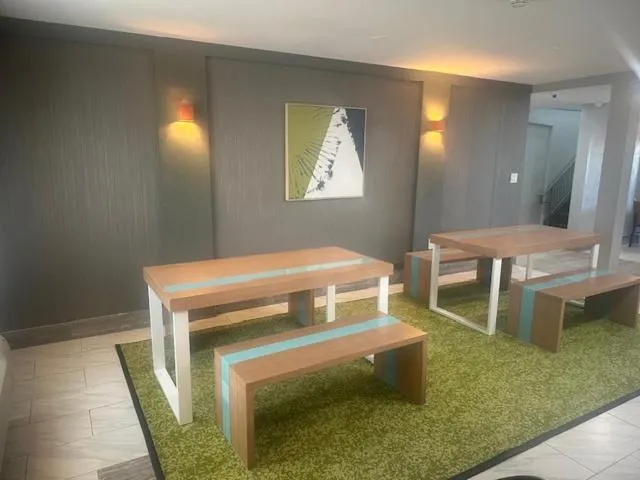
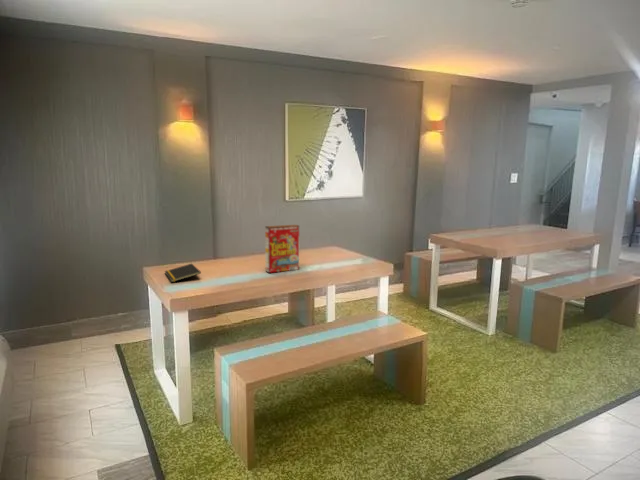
+ notepad [164,263,202,283]
+ cereal box [264,224,300,274]
